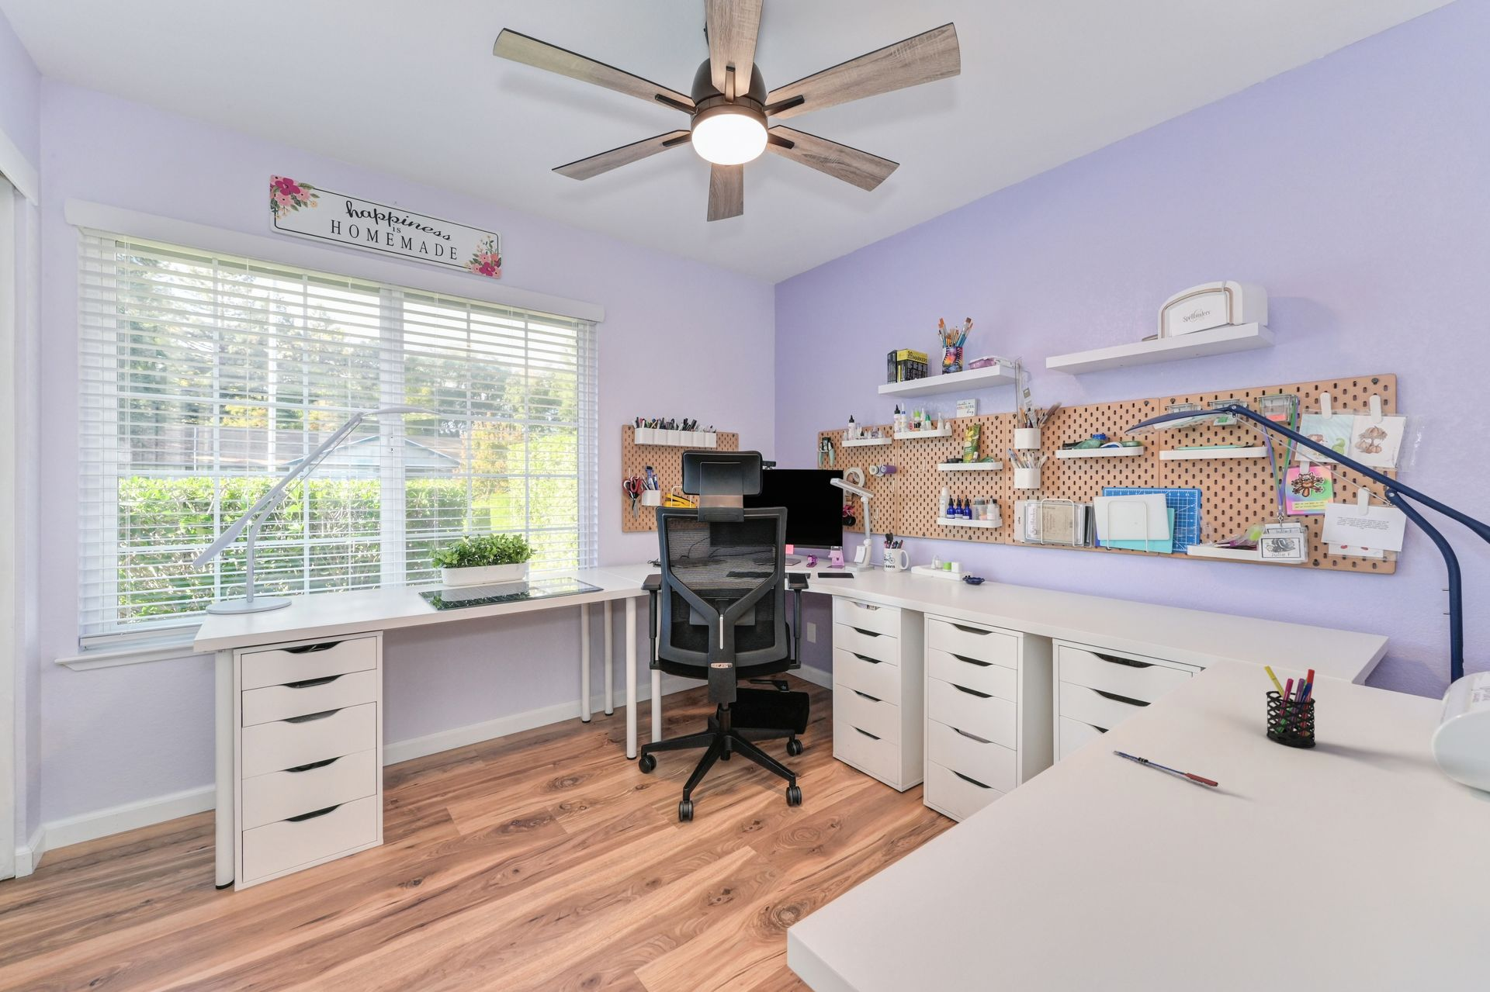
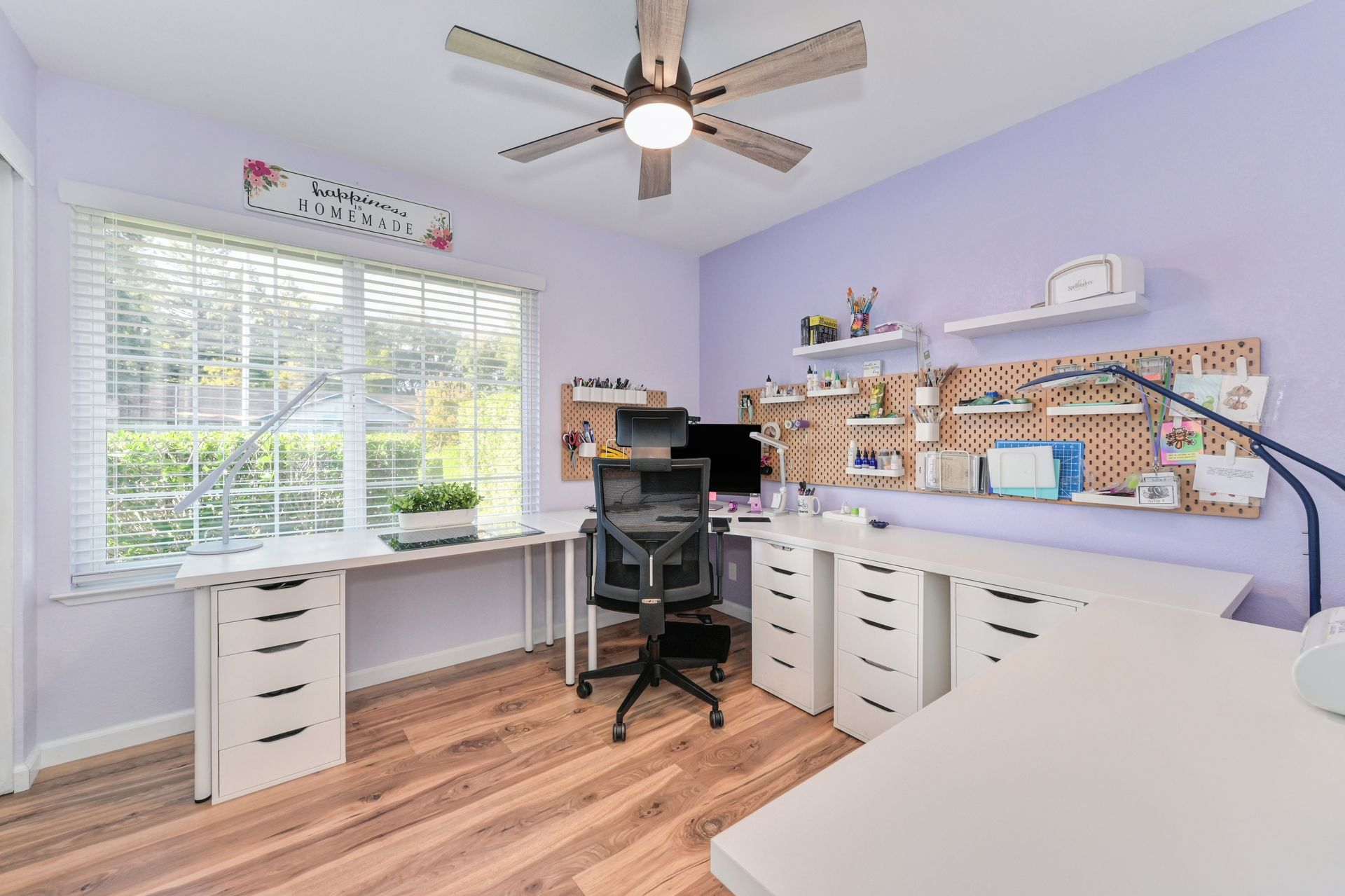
- pen holder [1263,665,1317,748]
- pen [1113,750,1220,787]
